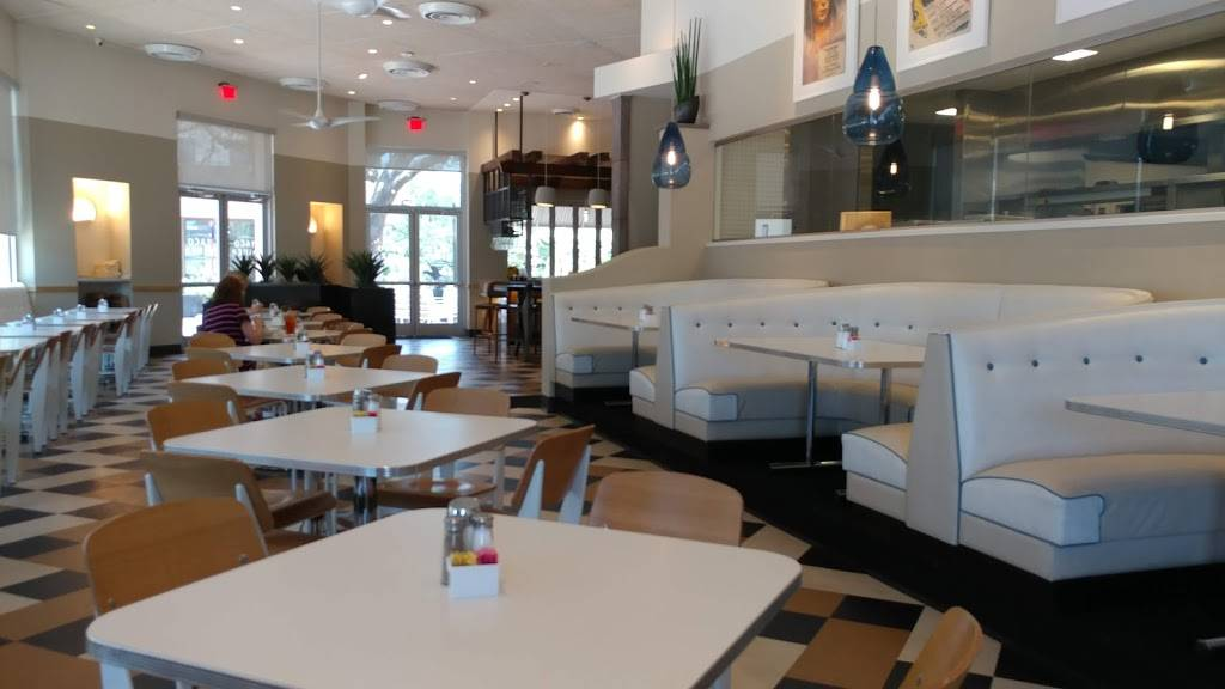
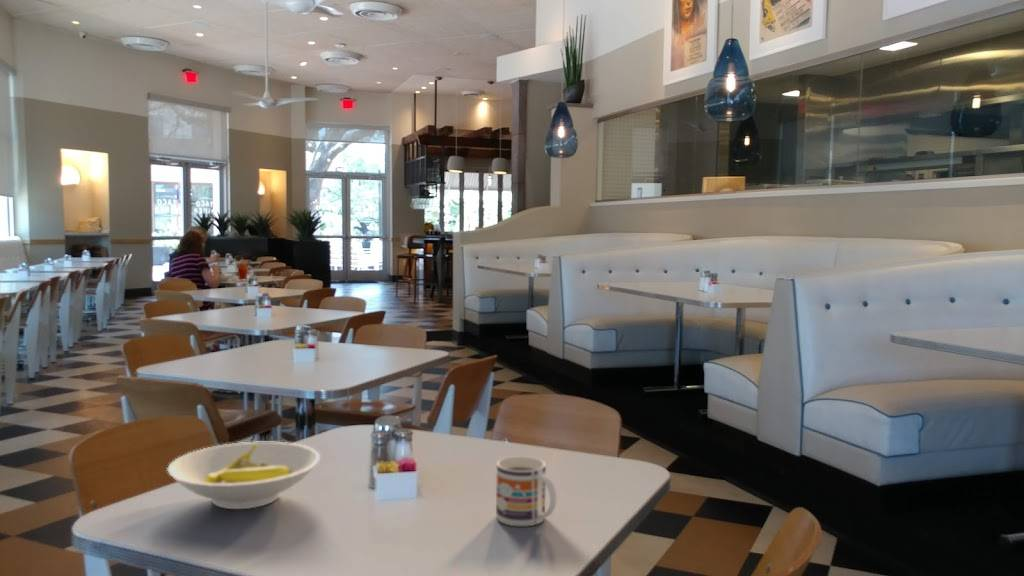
+ mug [495,455,557,527]
+ bowl [166,441,321,510]
